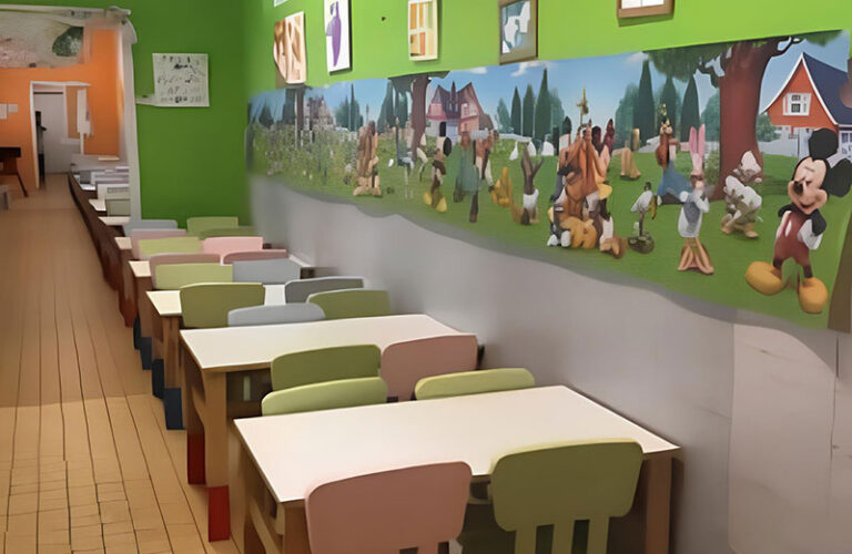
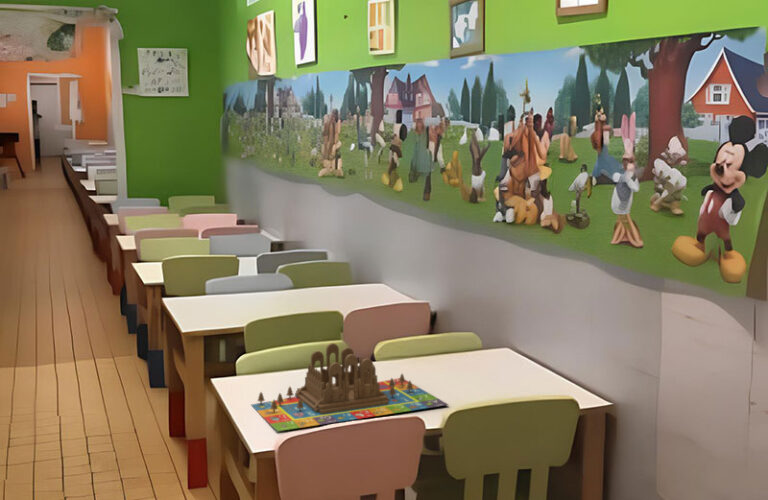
+ board game [250,342,449,432]
